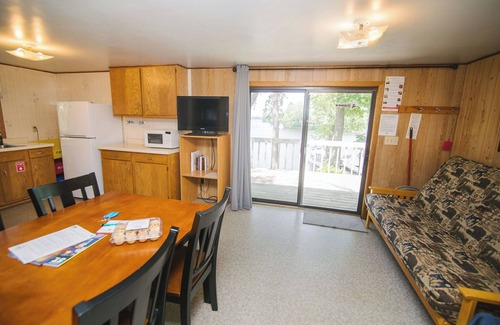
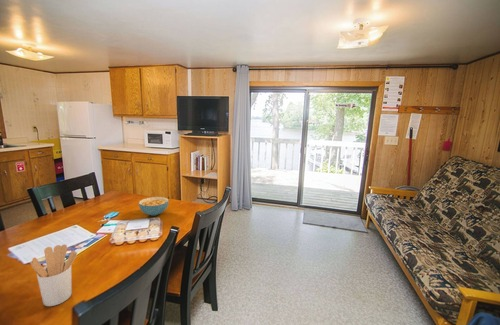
+ utensil holder [30,244,78,307]
+ cereal bowl [138,196,169,217]
